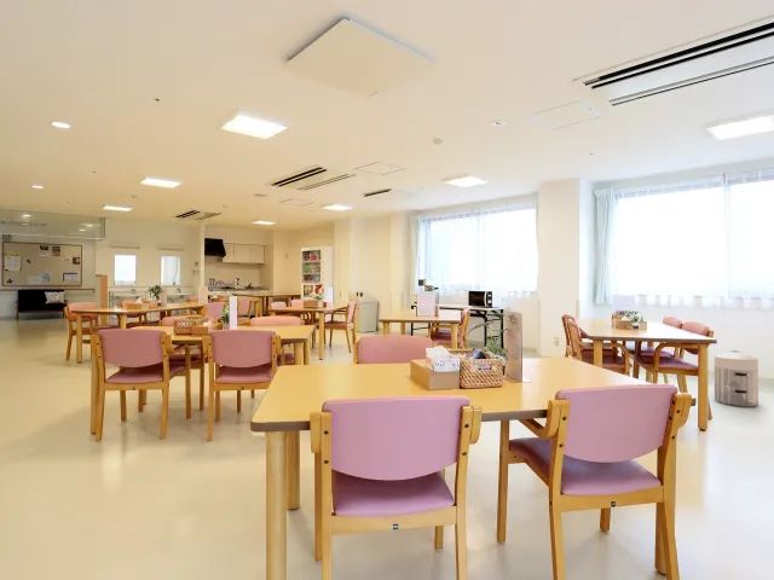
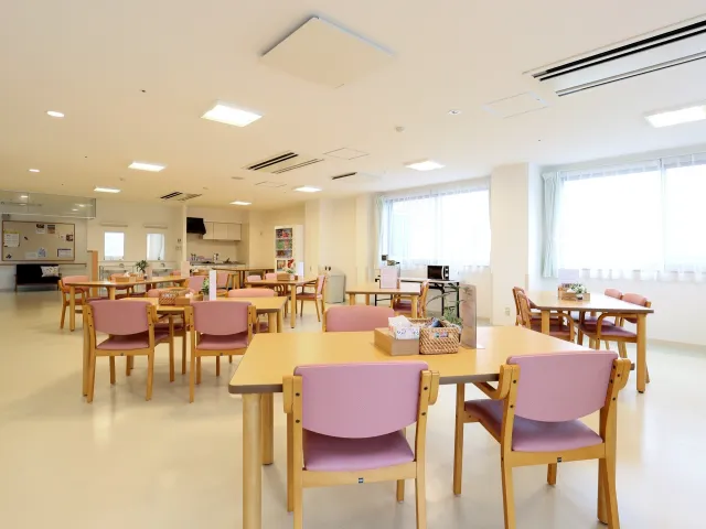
- waste bin [714,349,759,408]
